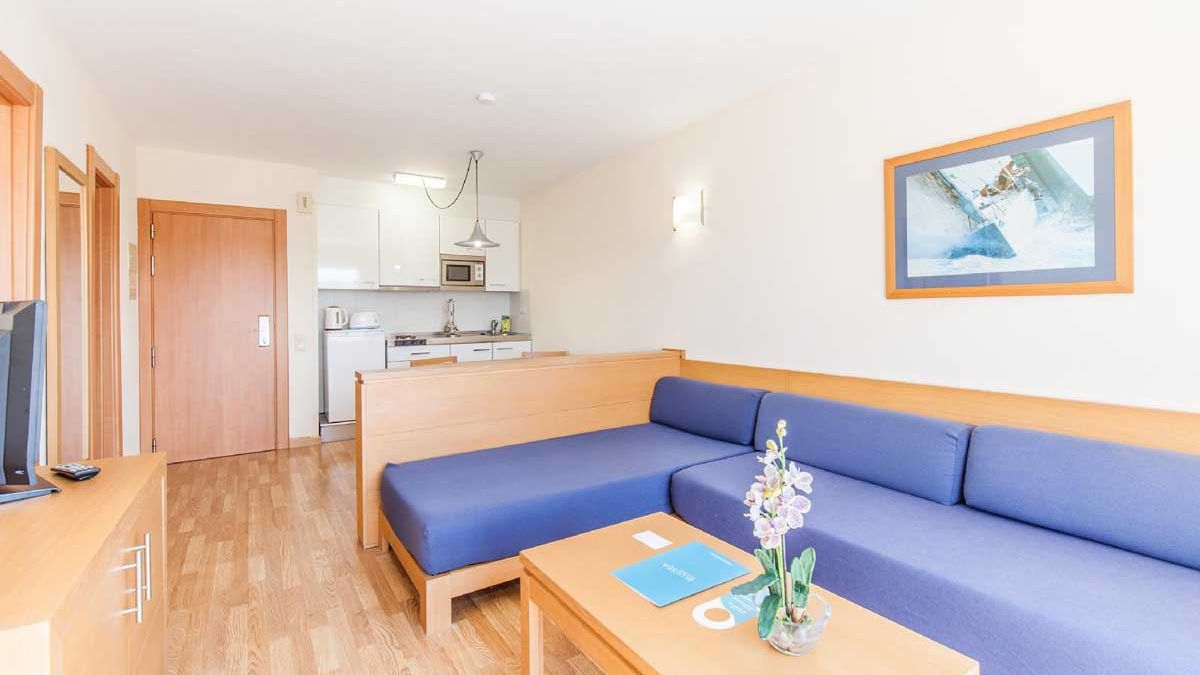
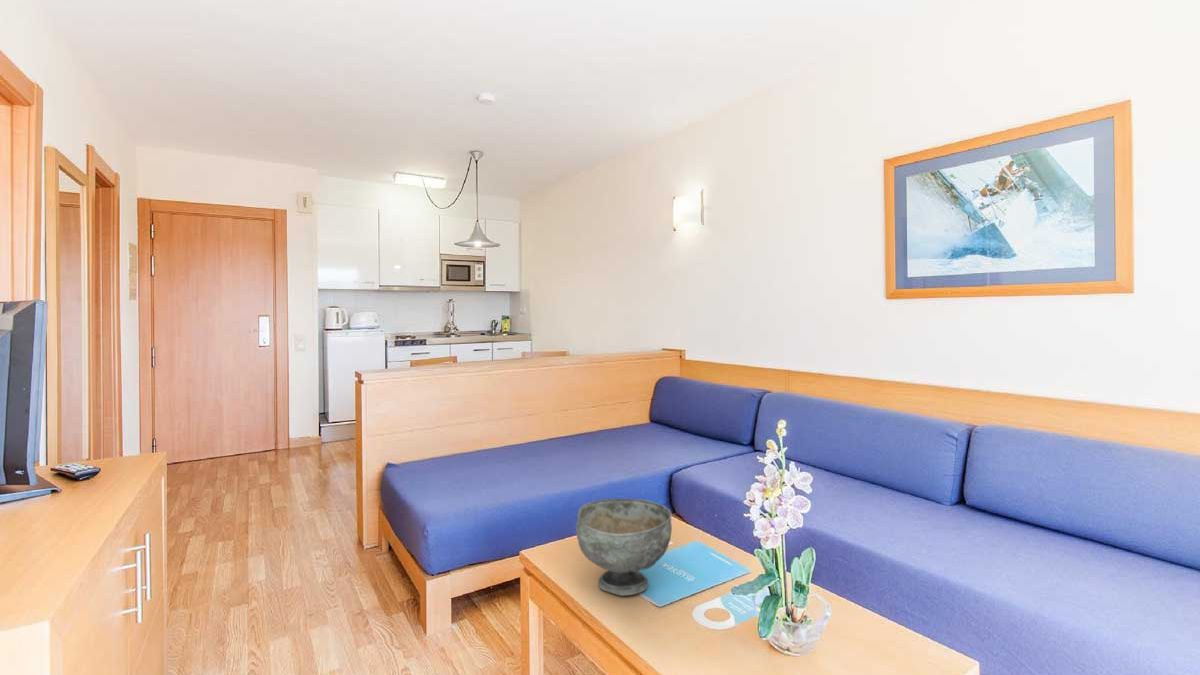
+ decorative bowl [575,497,673,597]
